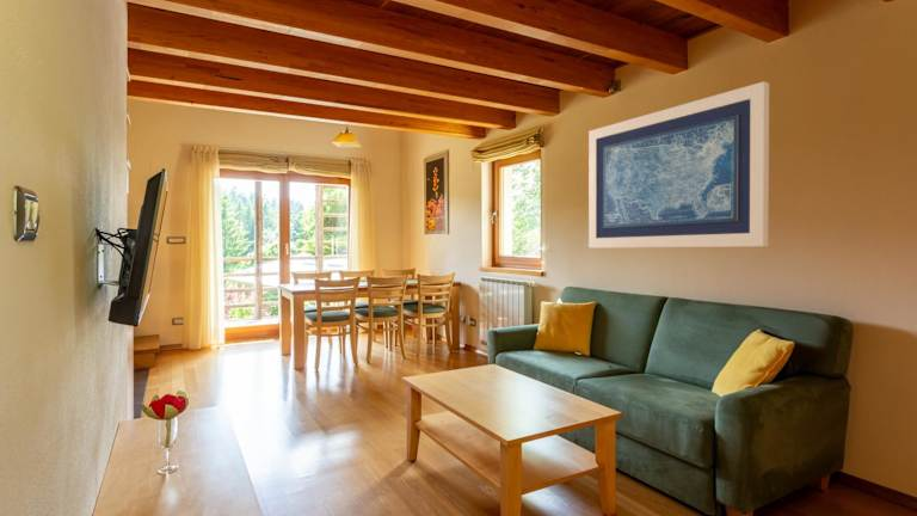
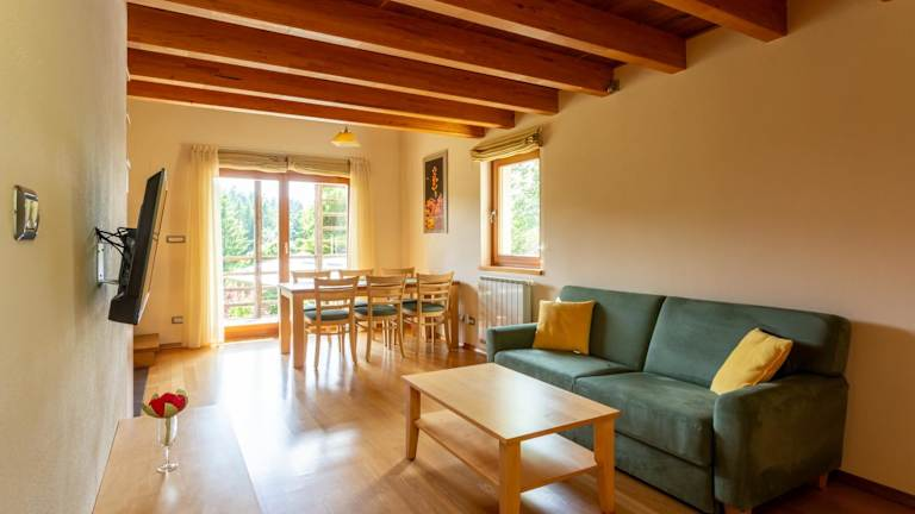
- wall art [587,80,770,250]
